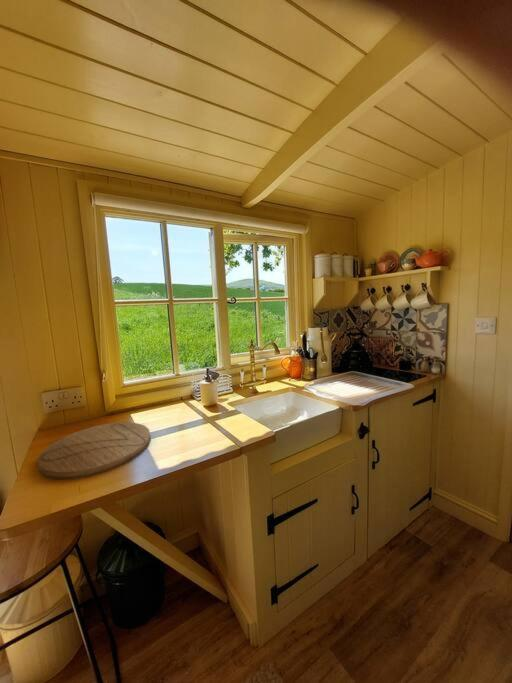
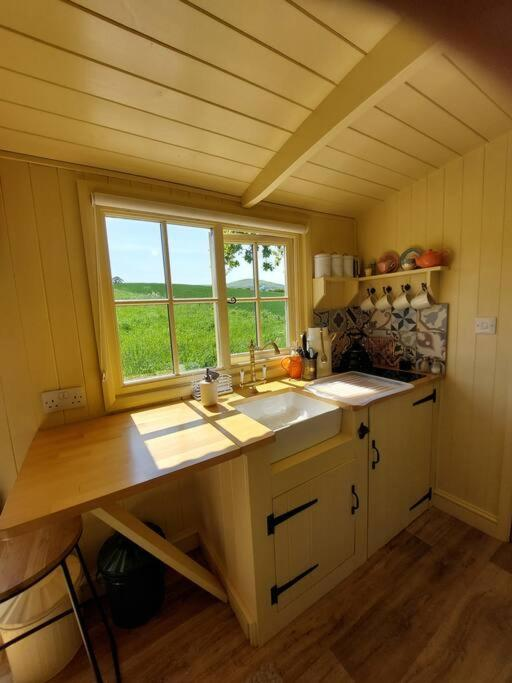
- cutting board [37,421,152,480]
